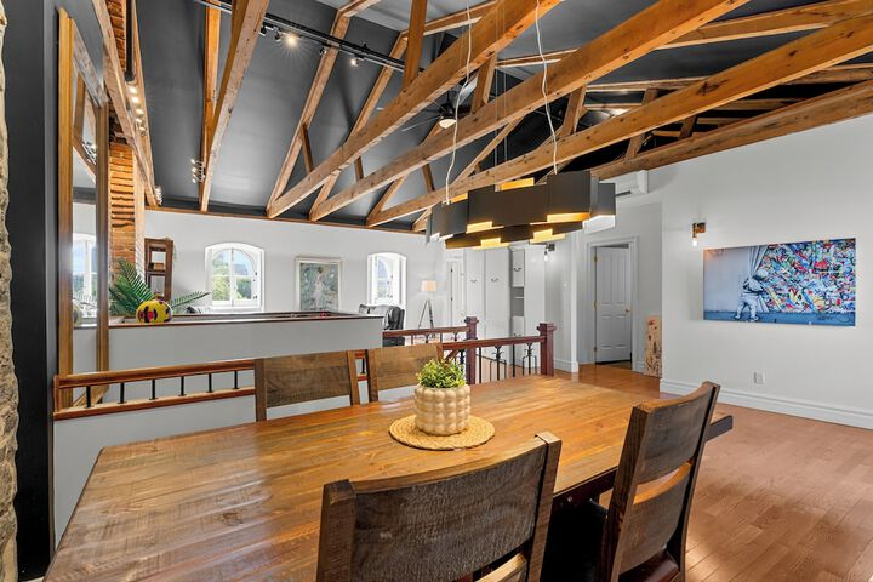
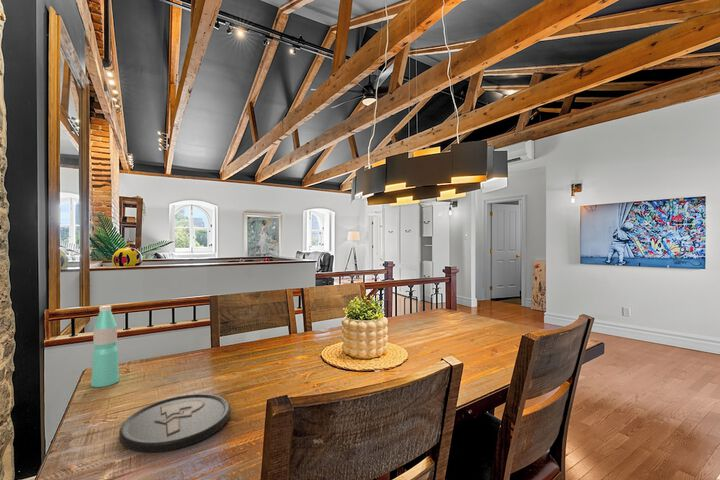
+ water bottle [90,305,120,388]
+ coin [118,393,231,453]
